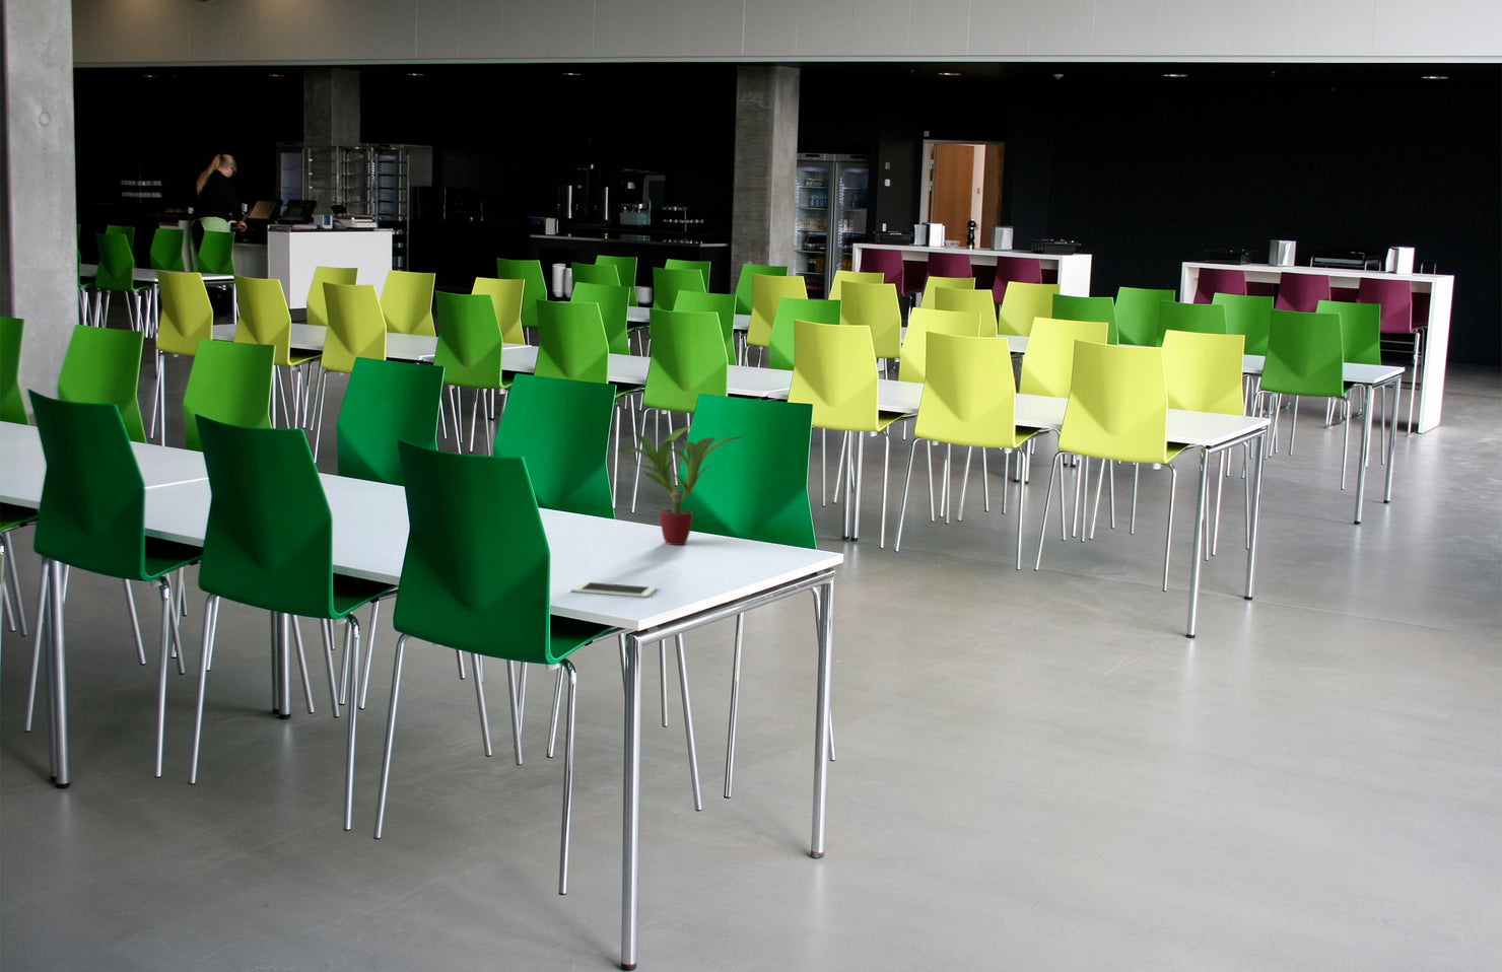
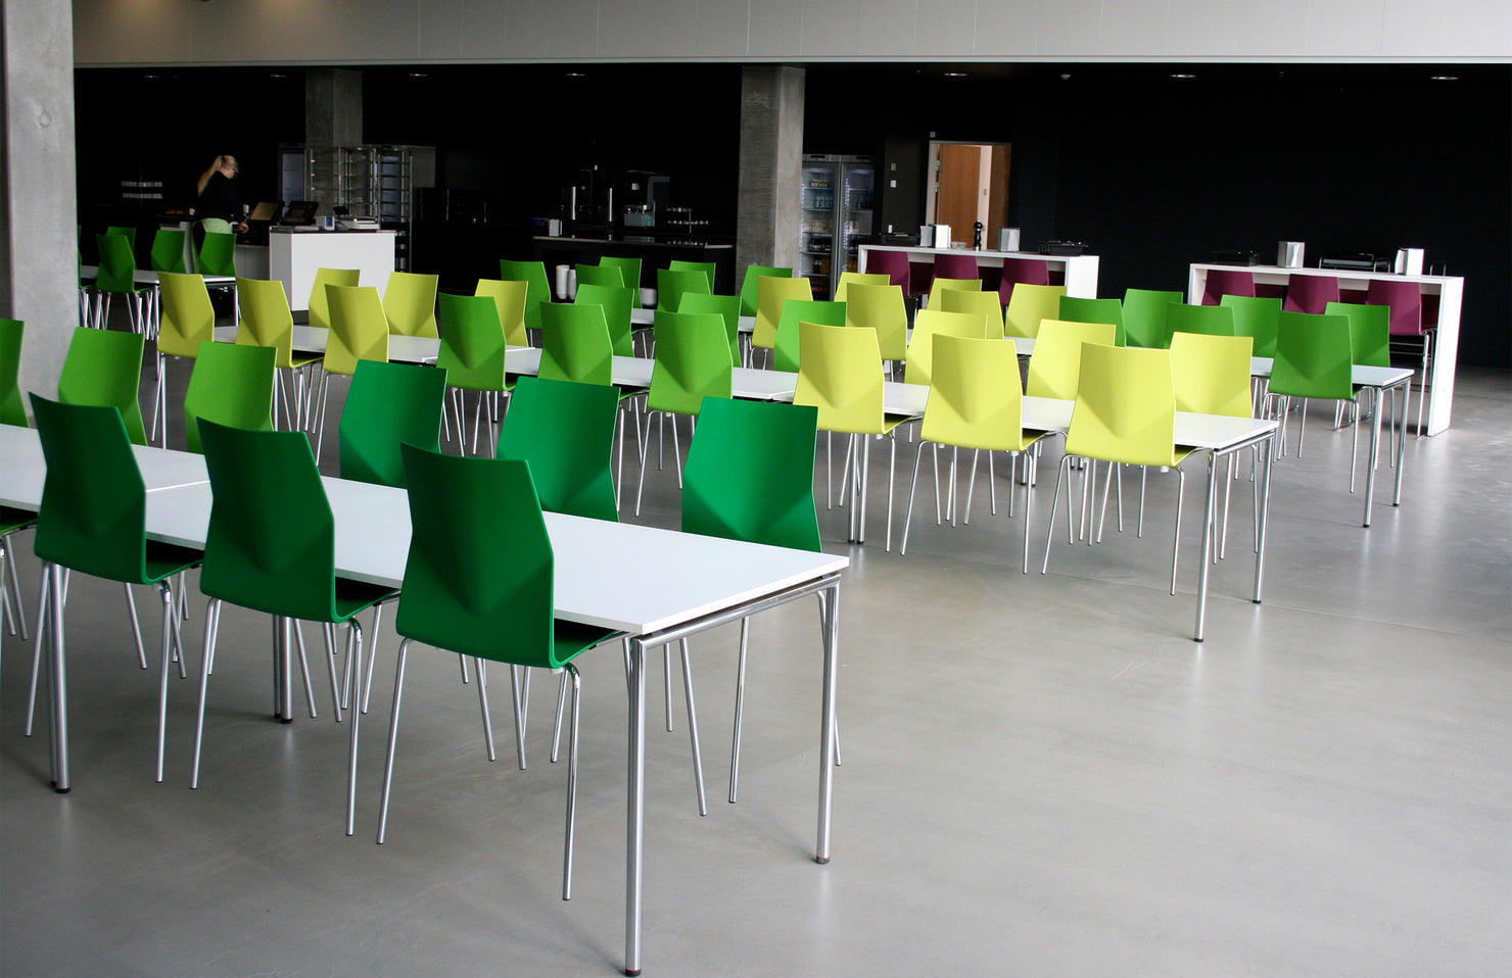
- cell phone [569,580,658,599]
- potted plant [615,424,744,546]
